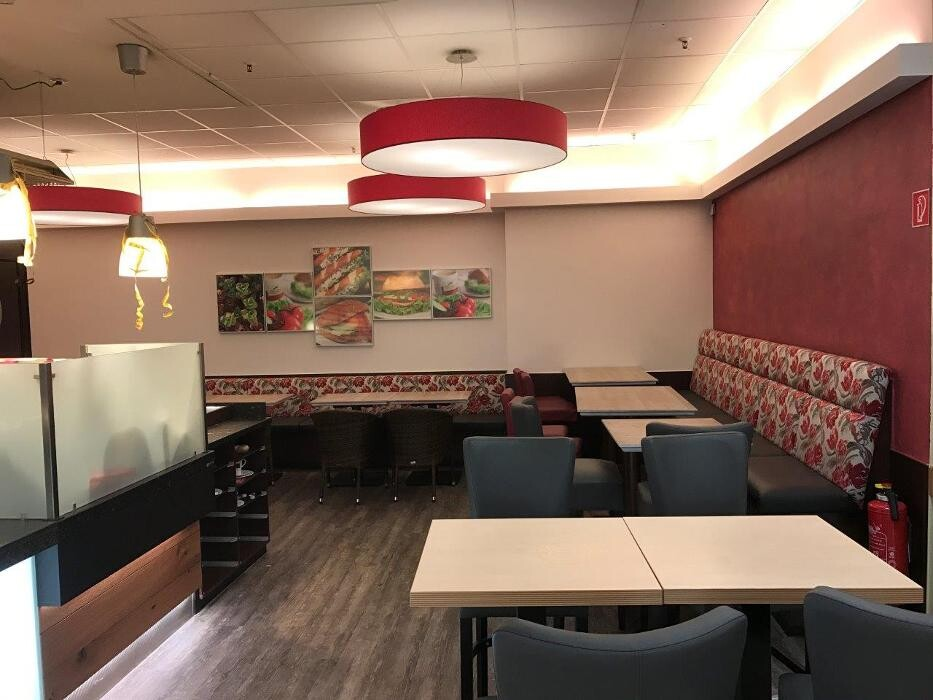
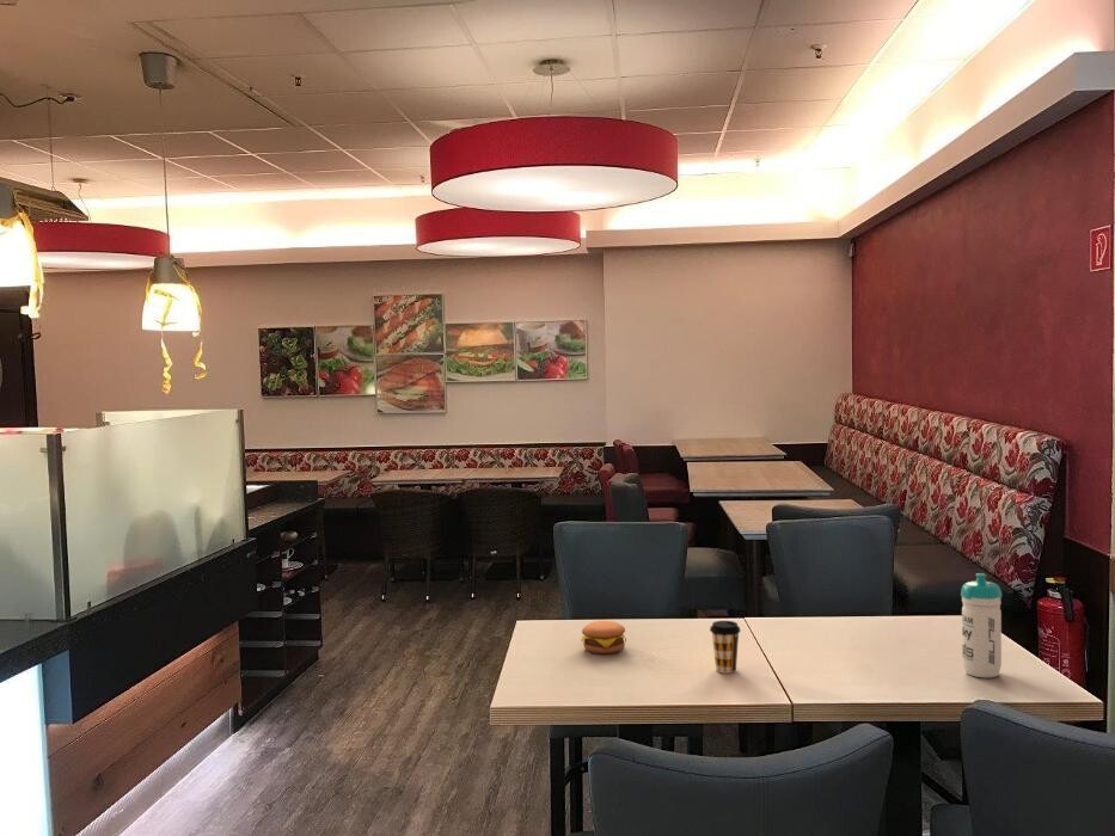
+ hamburger [580,620,627,654]
+ coffee cup [709,620,742,675]
+ water bottle [960,572,1003,680]
